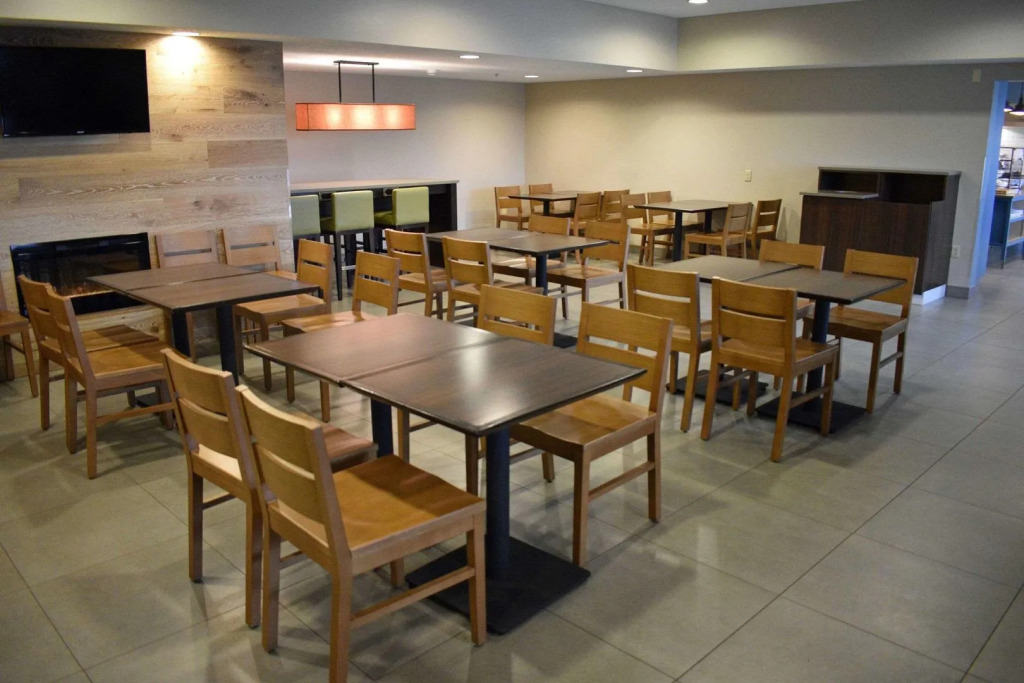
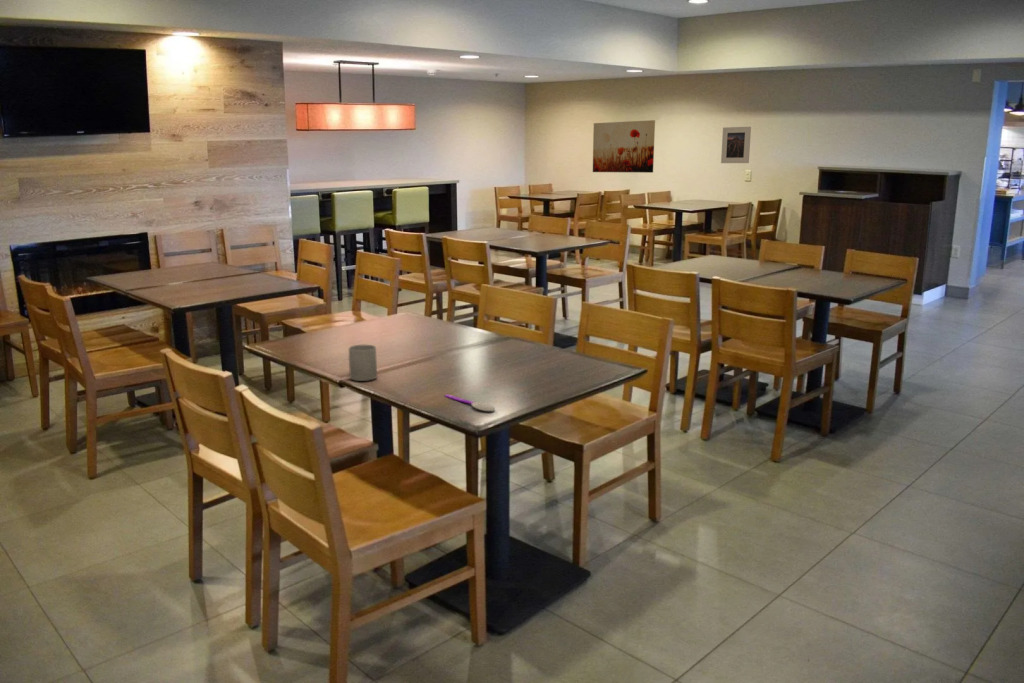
+ spoon [444,393,496,412]
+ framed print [720,126,752,164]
+ wall art [592,119,656,174]
+ mug [348,344,378,382]
